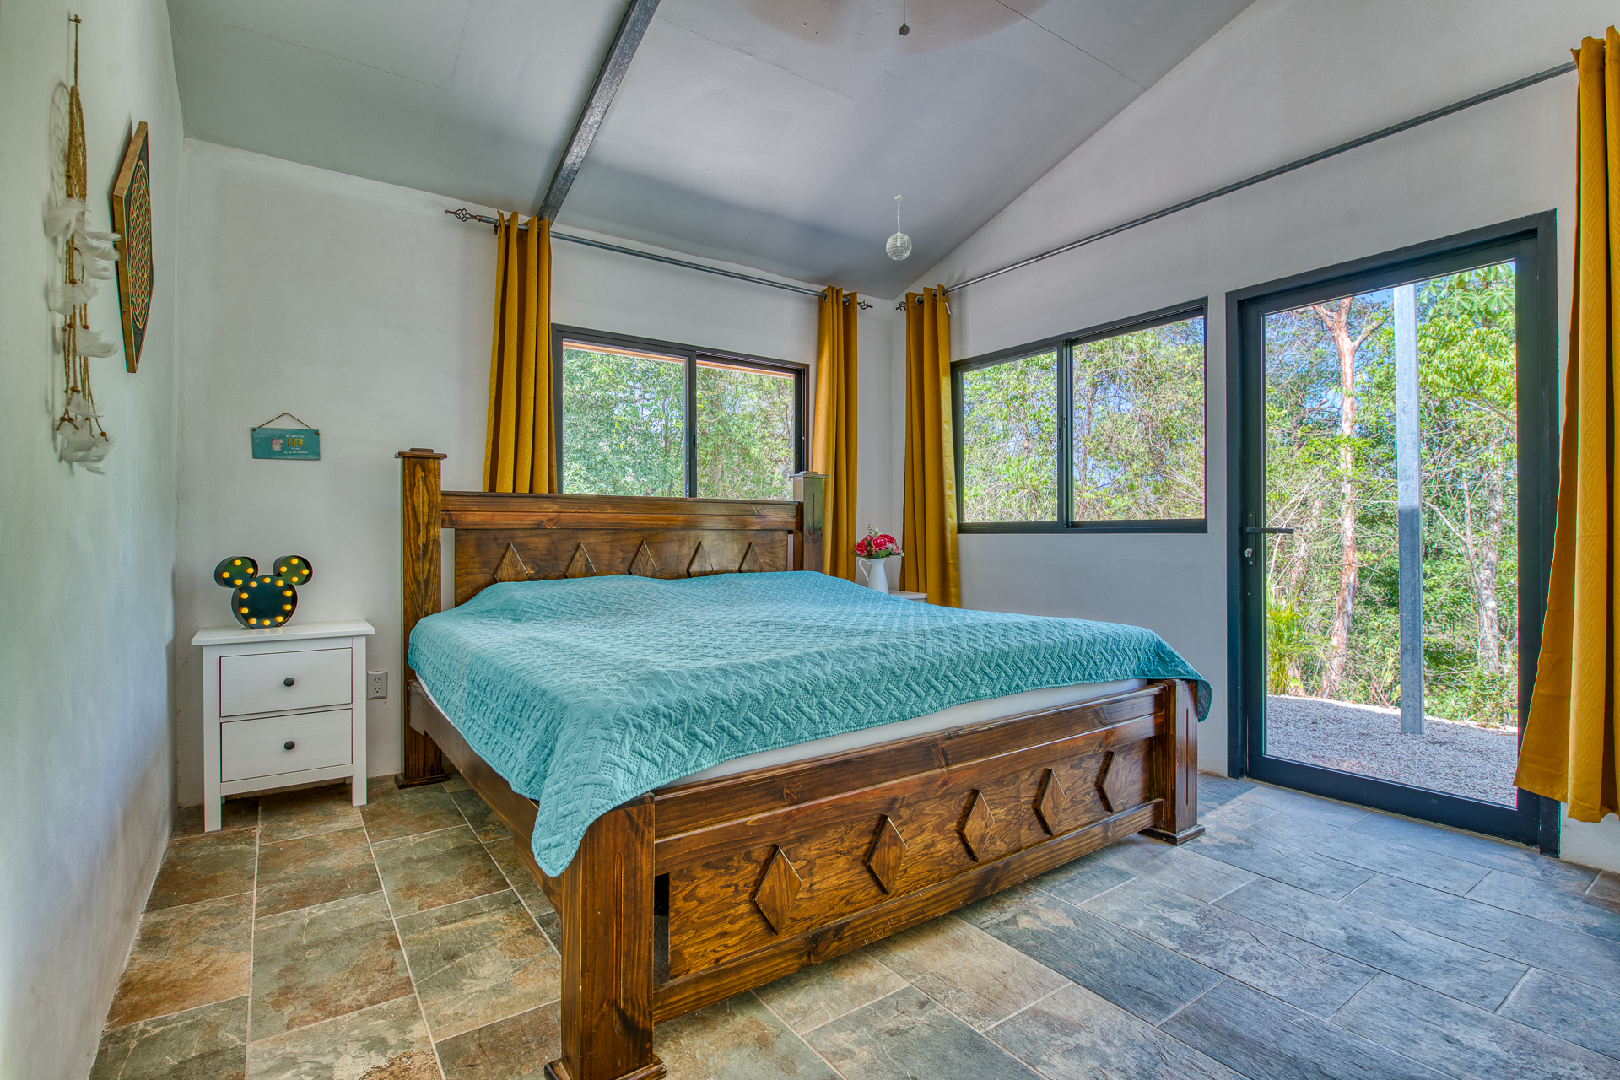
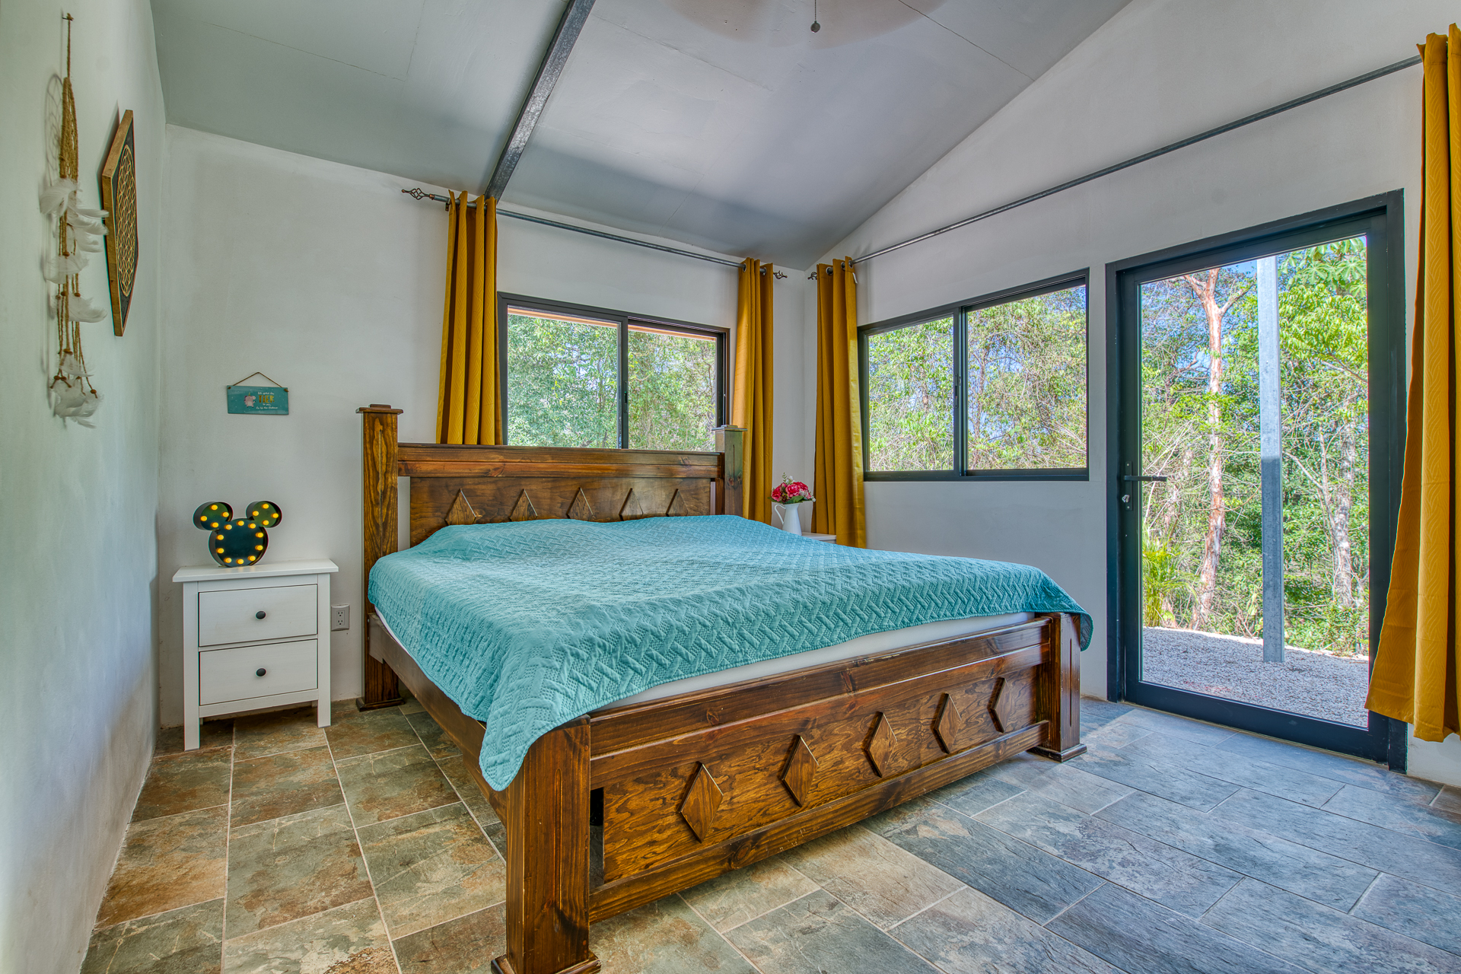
- pendant light [885,194,912,260]
